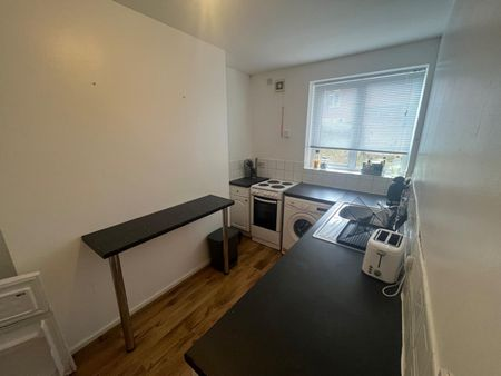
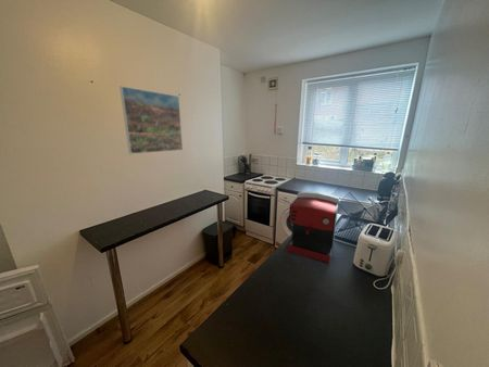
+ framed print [118,85,184,155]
+ coffee maker [286,191,340,264]
